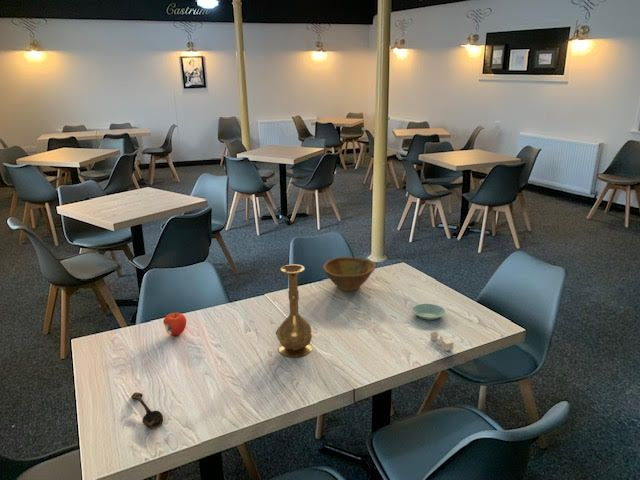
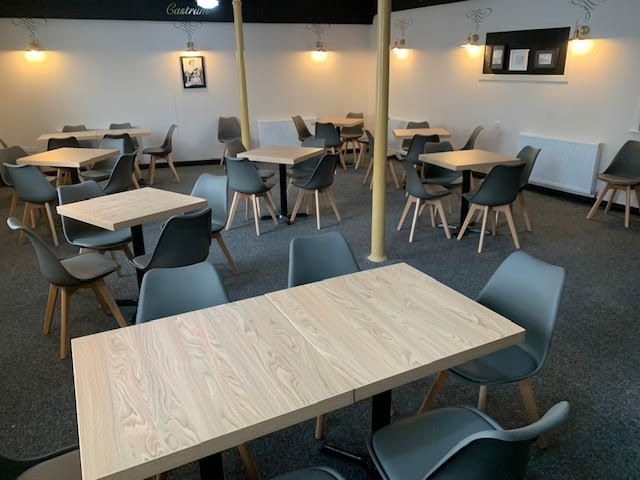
- spoon [131,391,164,430]
- bowl [322,256,377,292]
- salt and pepper shaker set [430,330,454,352]
- saucer [412,303,446,321]
- vase [275,263,313,358]
- apple [162,312,187,336]
